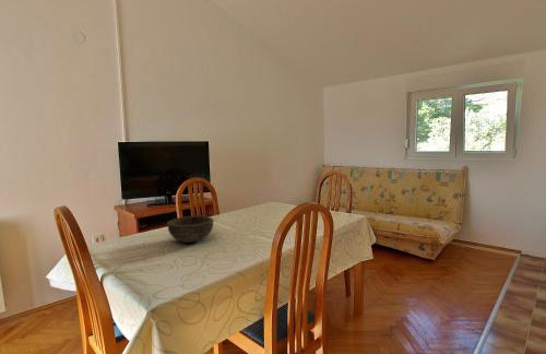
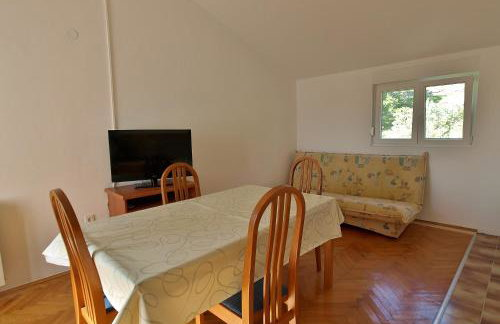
- bowl [166,215,215,244]
